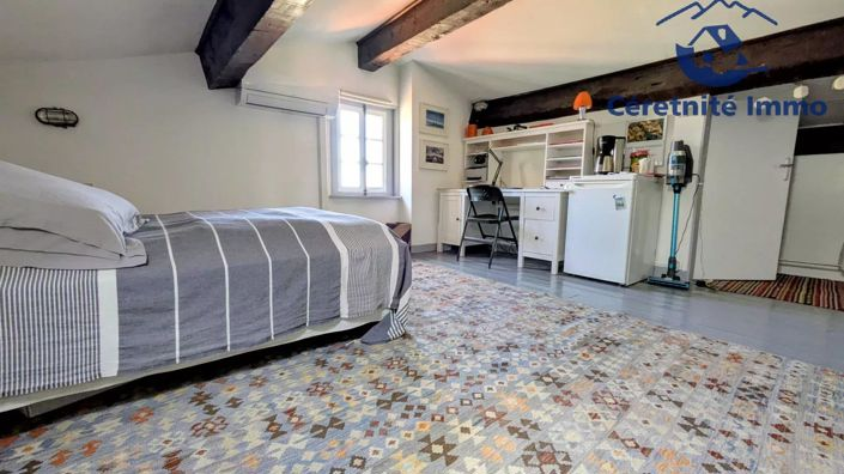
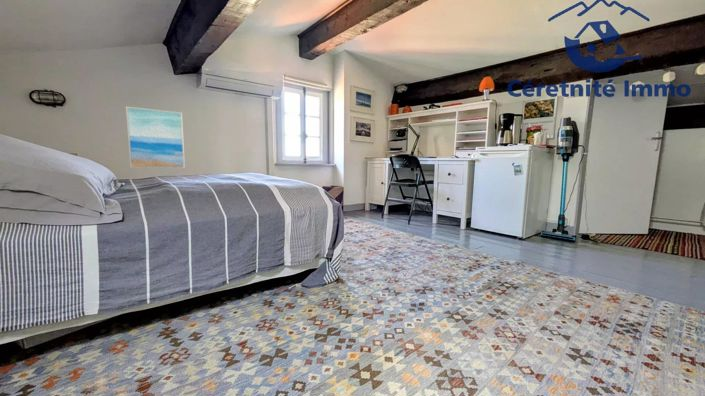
+ wall art [125,106,186,169]
